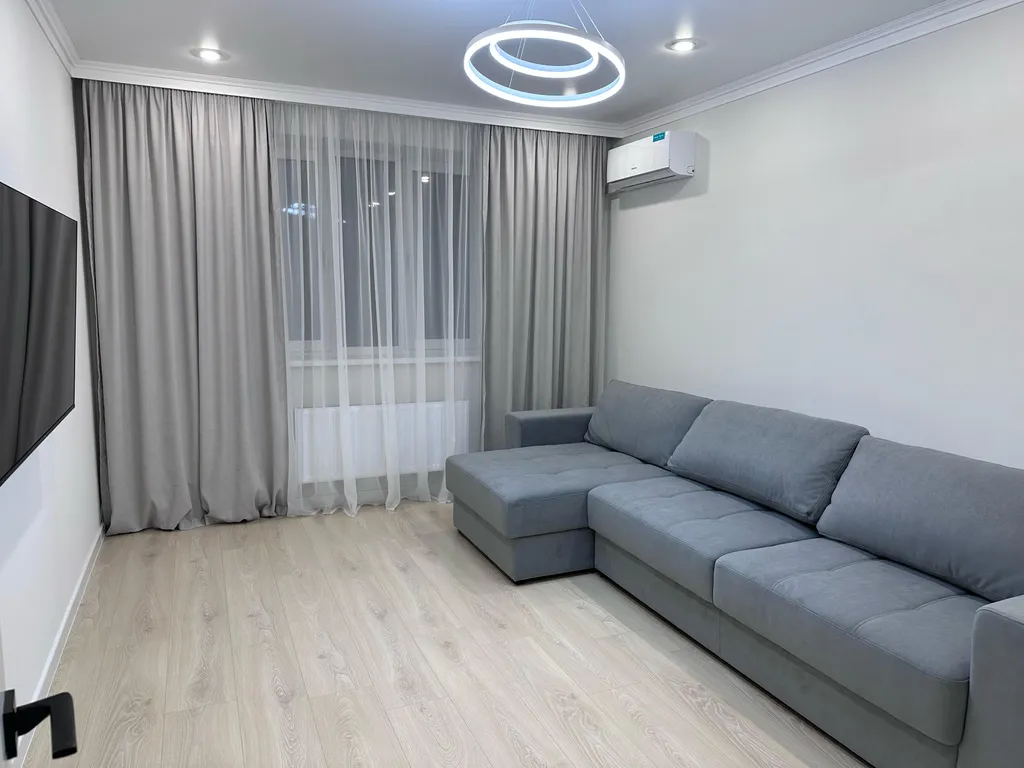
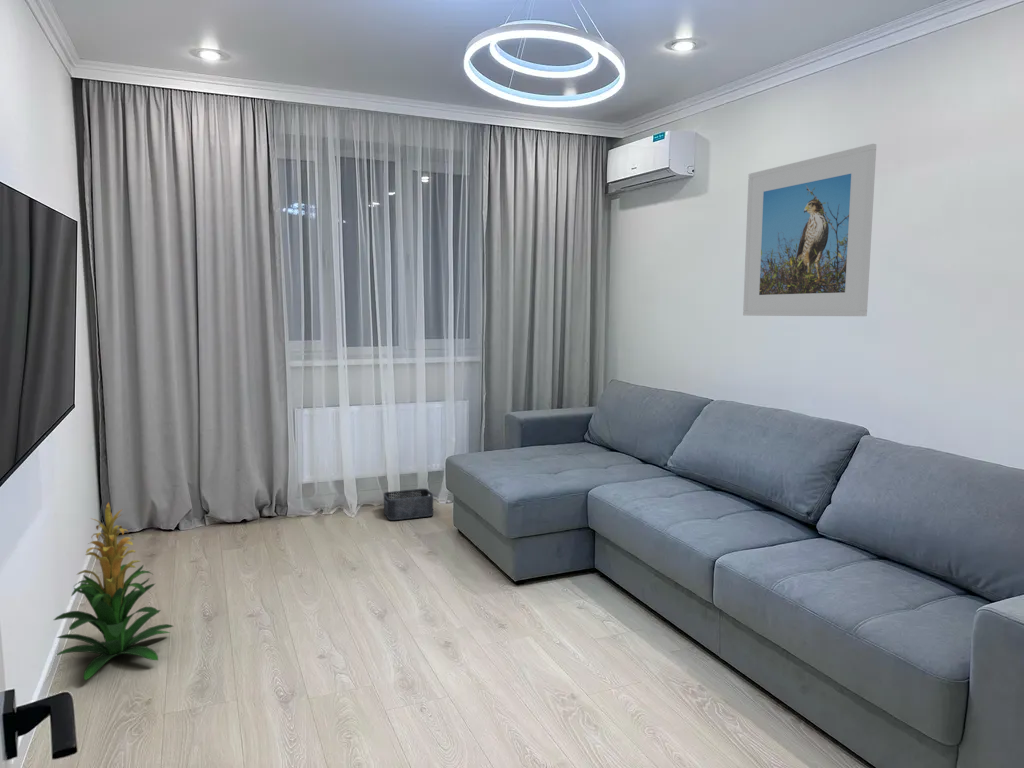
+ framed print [742,143,877,317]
+ storage bin [383,488,434,521]
+ indoor plant [53,501,174,681]
